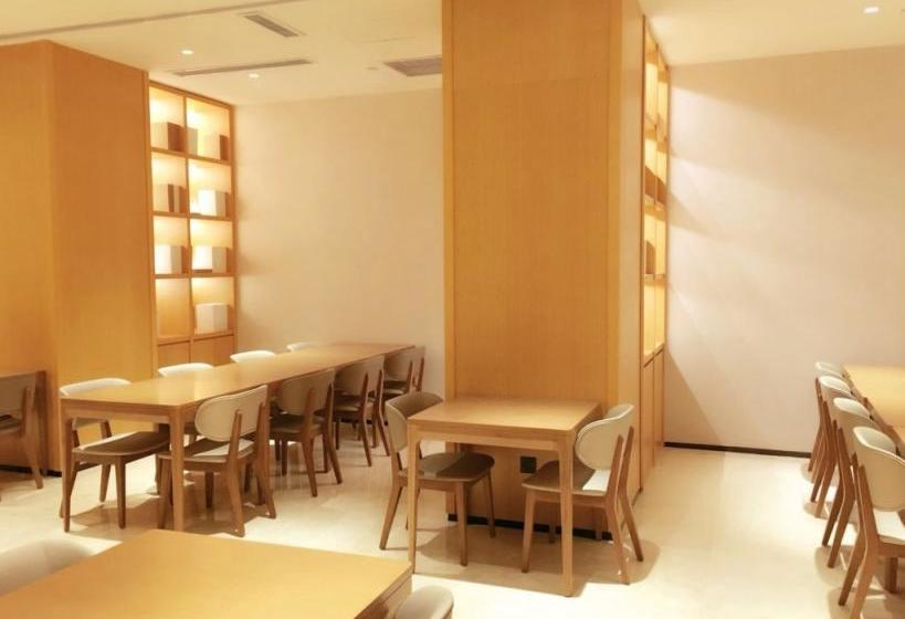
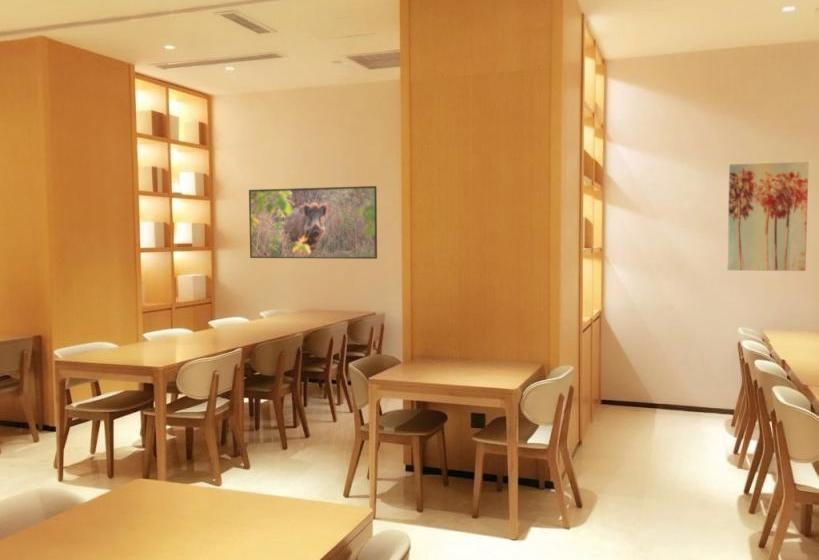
+ wall art [726,161,810,272]
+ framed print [248,185,378,260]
